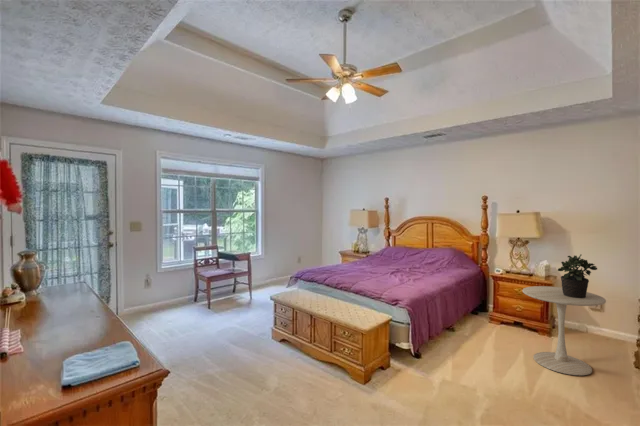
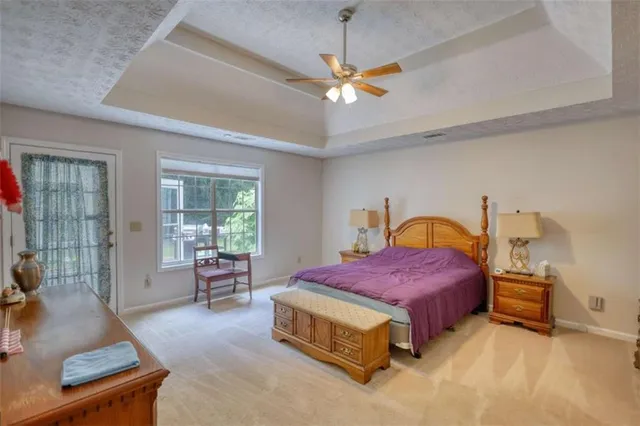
- potted plant [557,253,598,298]
- side table [522,285,607,377]
